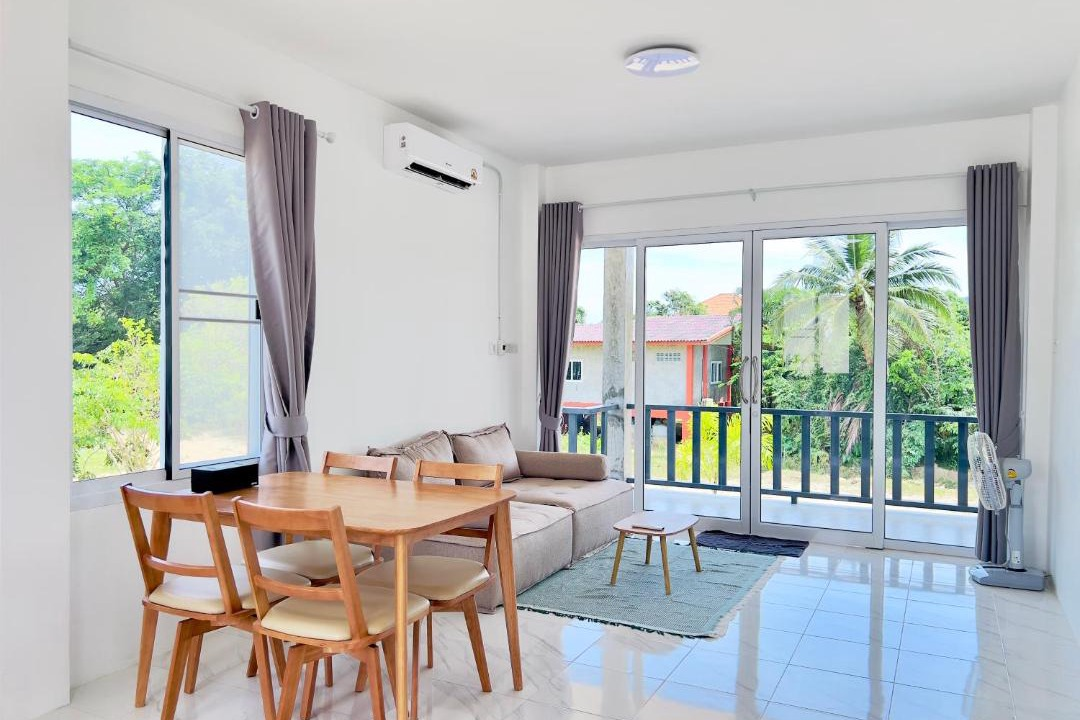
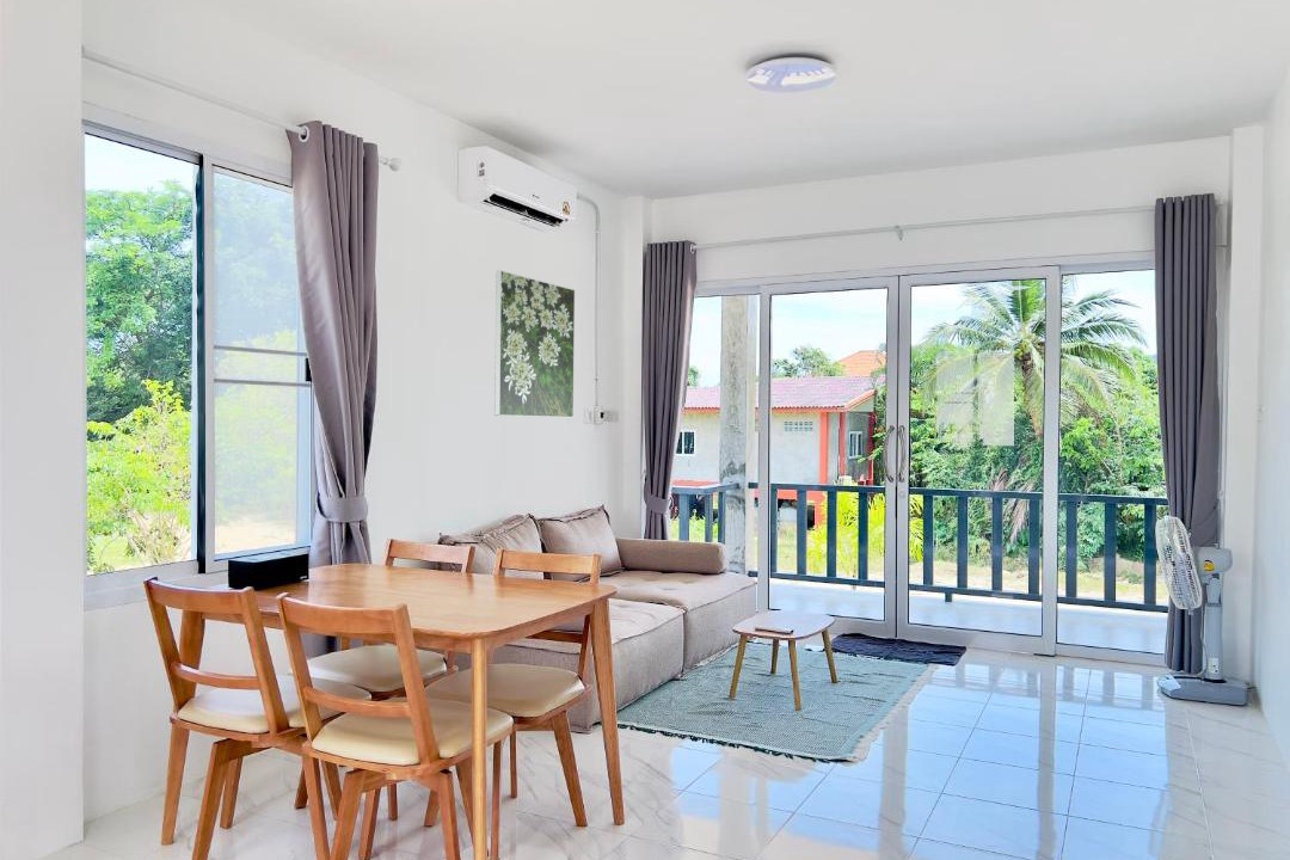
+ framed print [493,269,576,419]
